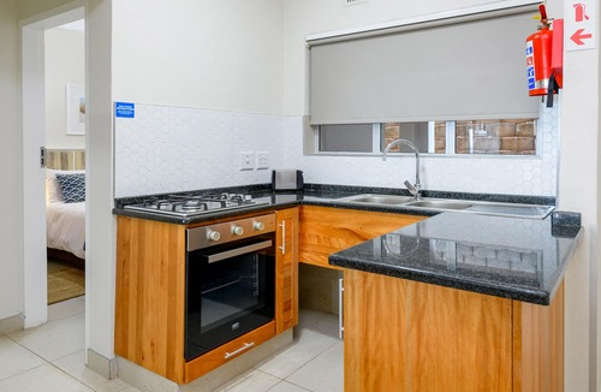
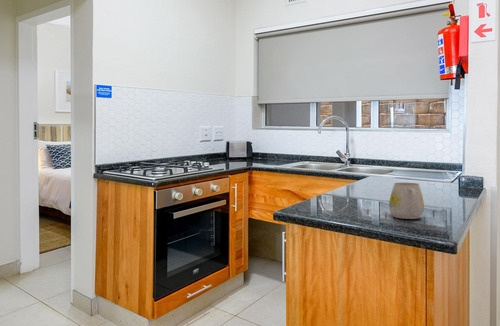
+ mug [388,182,425,220]
